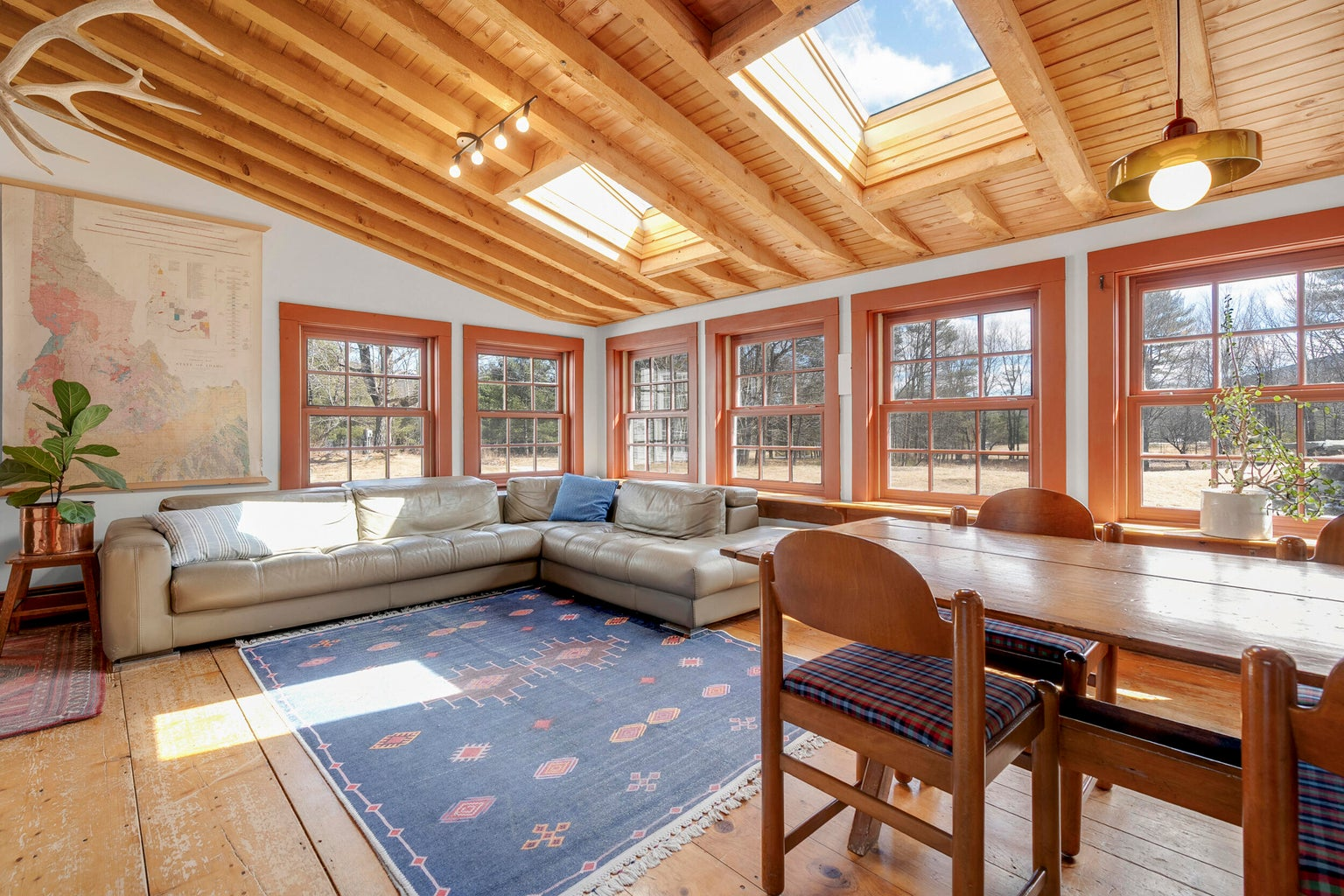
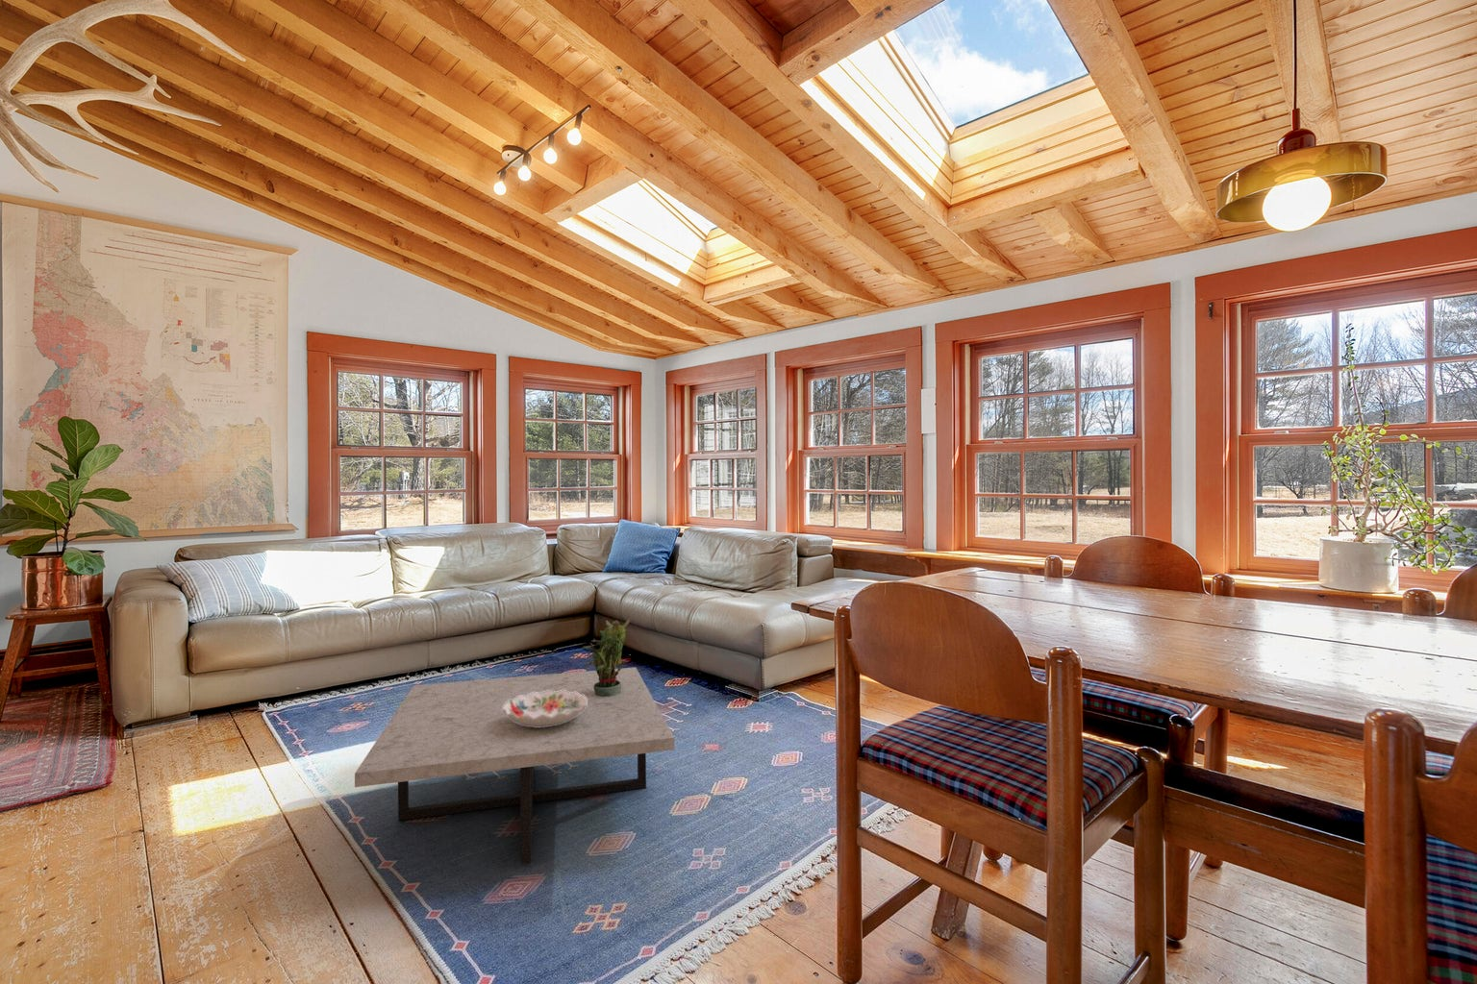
+ coffee table [354,667,675,865]
+ decorative bowl [502,690,588,727]
+ potted plant [581,617,631,696]
